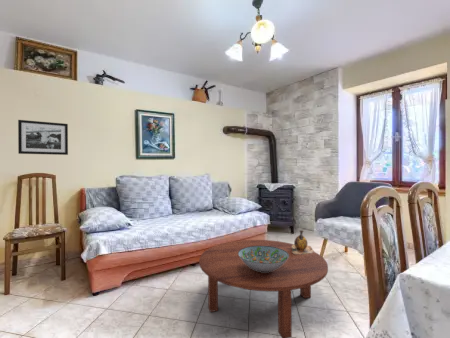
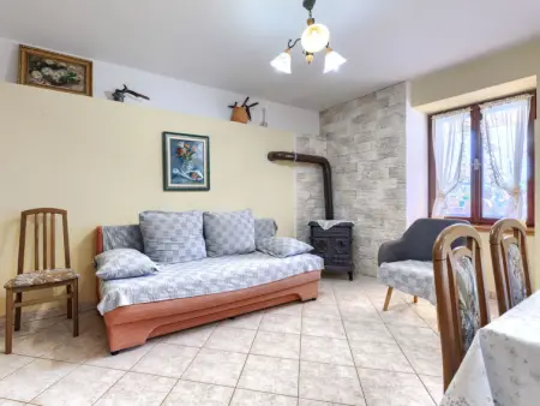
- picture frame [17,119,69,156]
- vase [292,229,315,255]
- coffee table [198,239,329,338]
- decorative bowl [238,246,289,272]
